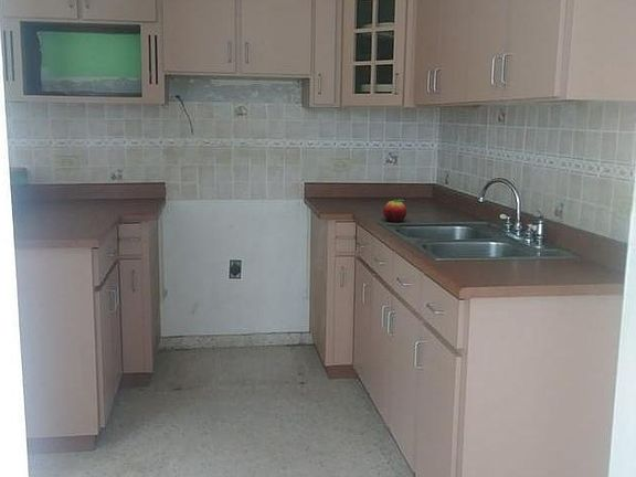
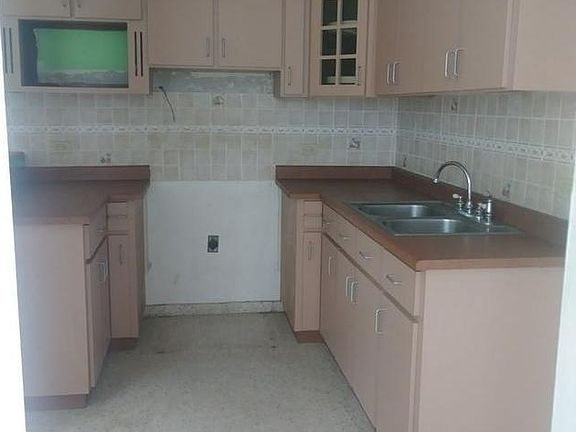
- fruit [382,199,407,223]
